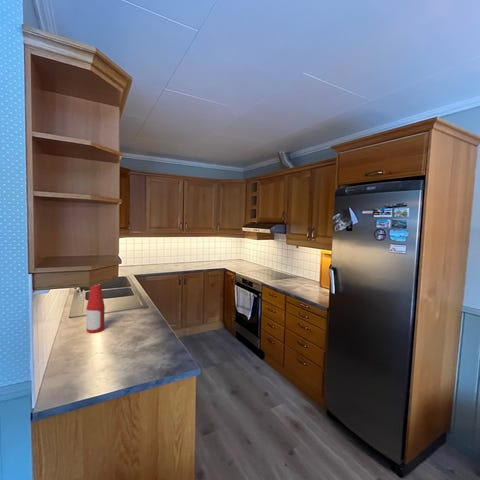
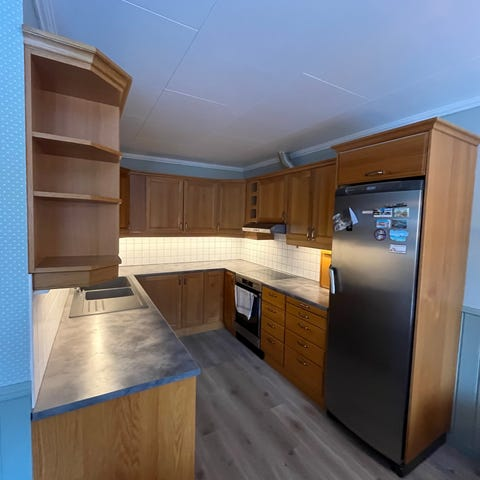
- bottle [85,283,106,333]
